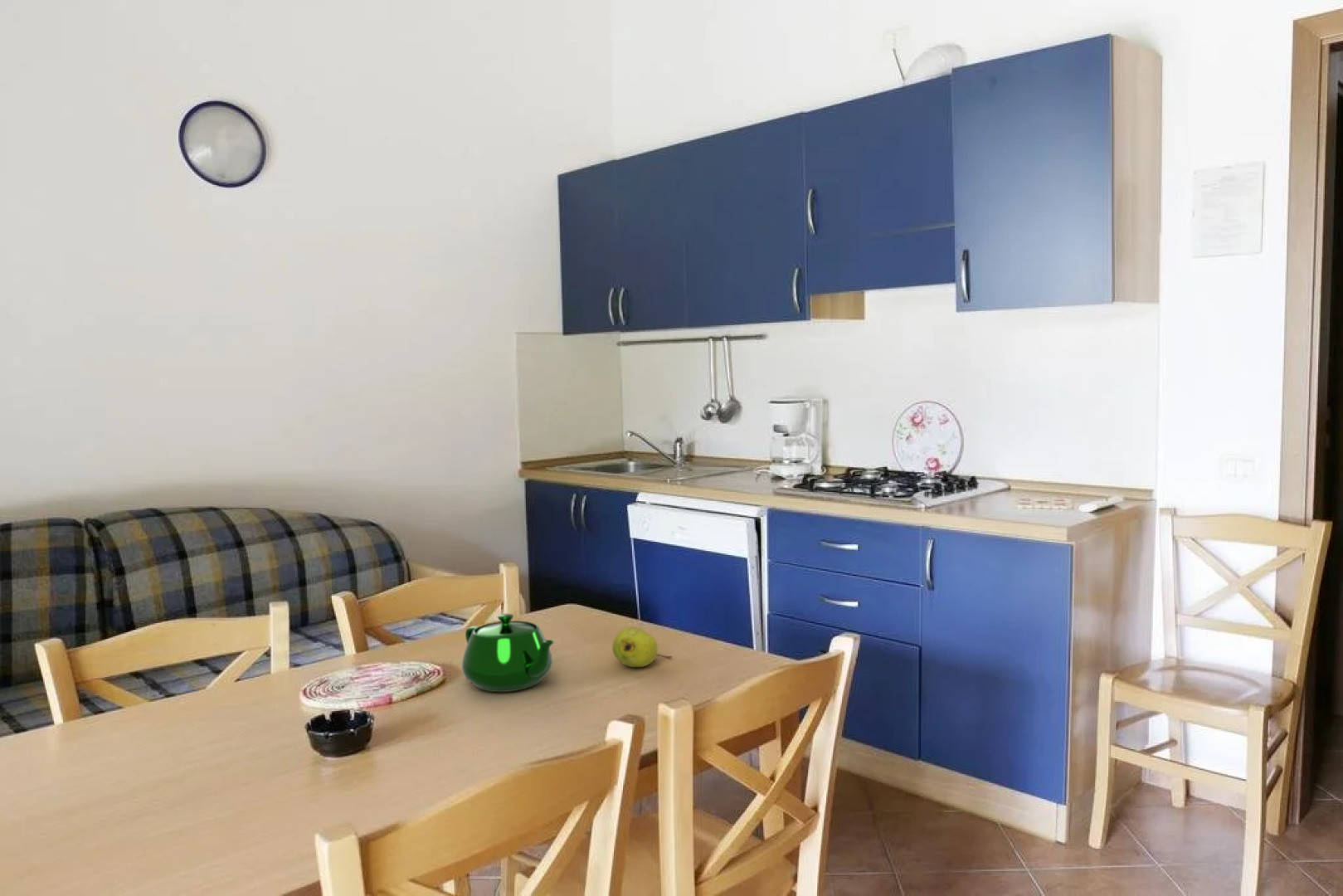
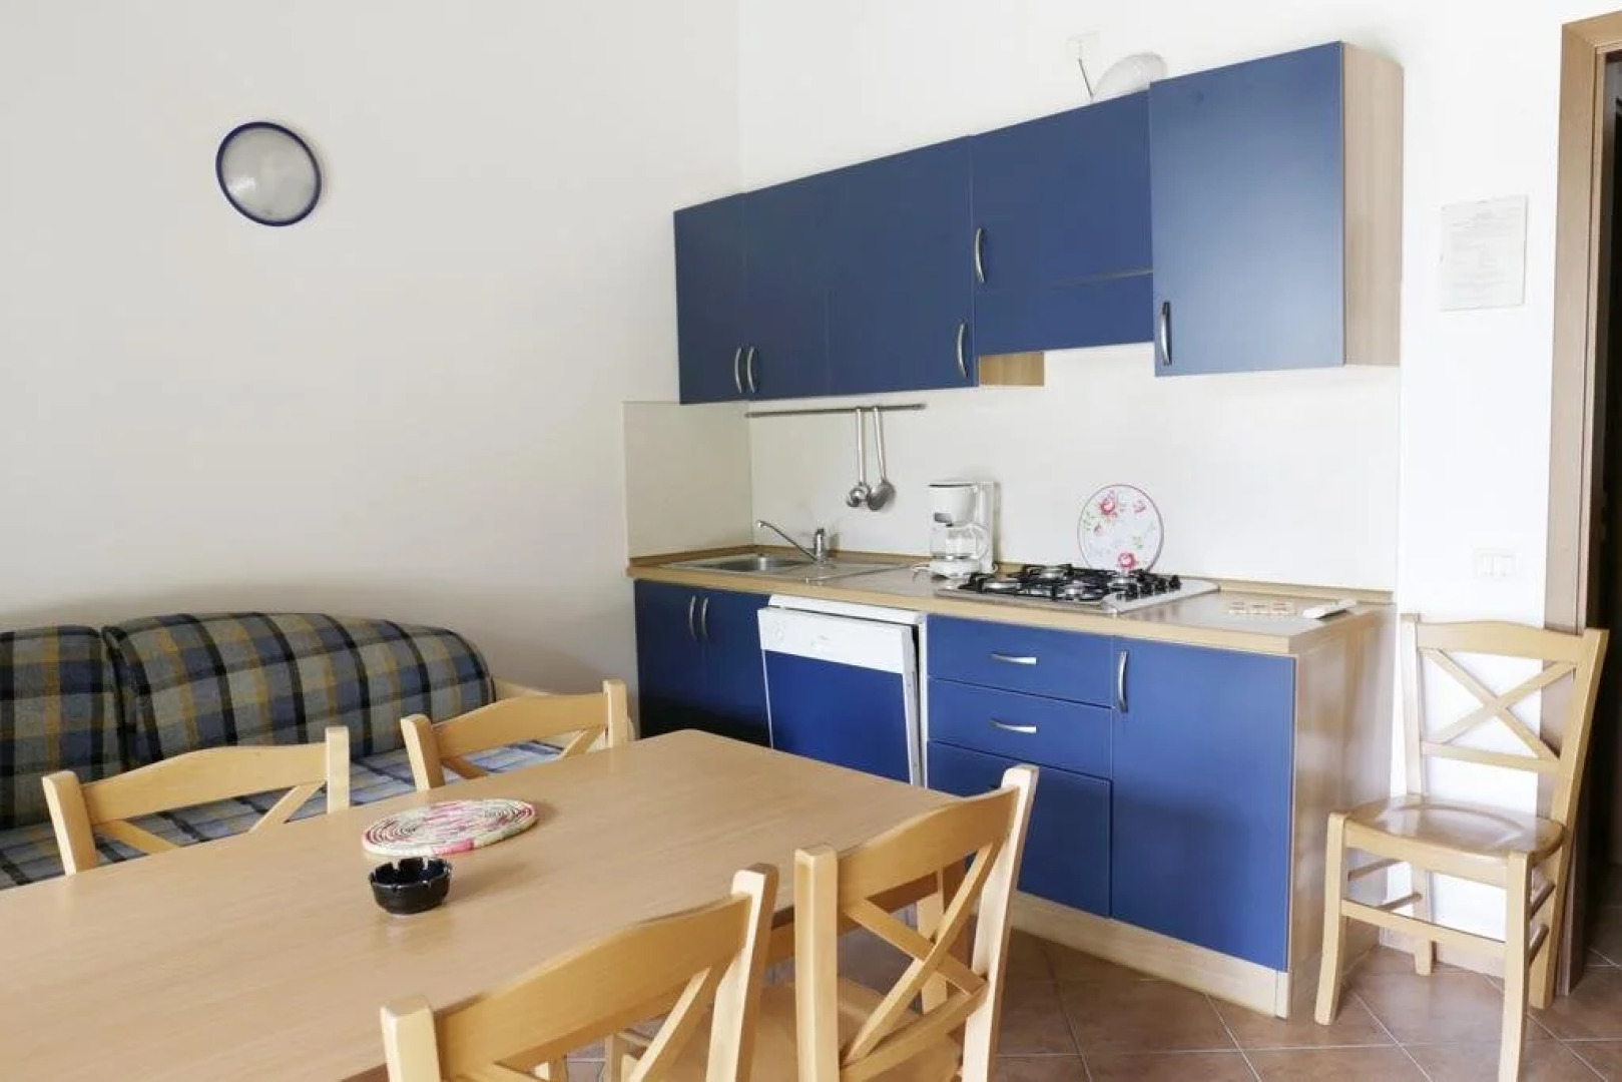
- teapot [461,612,557,693]
- fruit [611,626,673,668]
